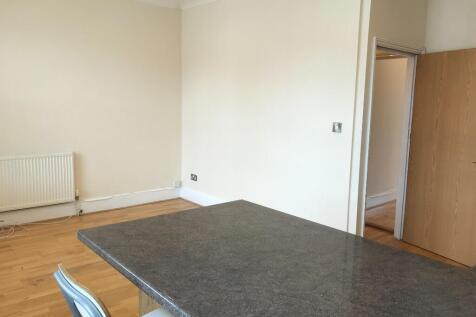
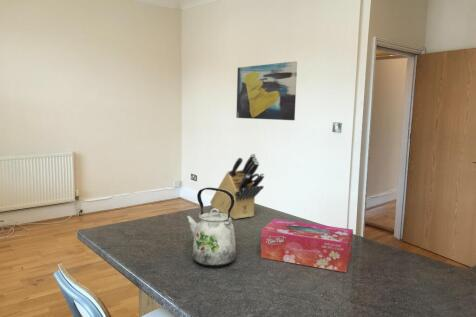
+ knife block [209,153,265,220]
+ wall art [235,60,298,121]
+ tissue box [260,218,354,273]
+ kettle [184,187,237,268]
